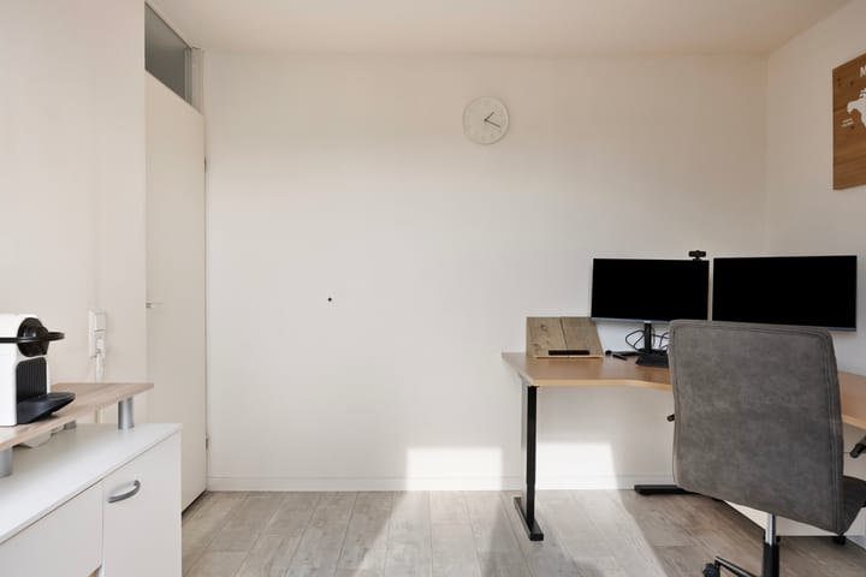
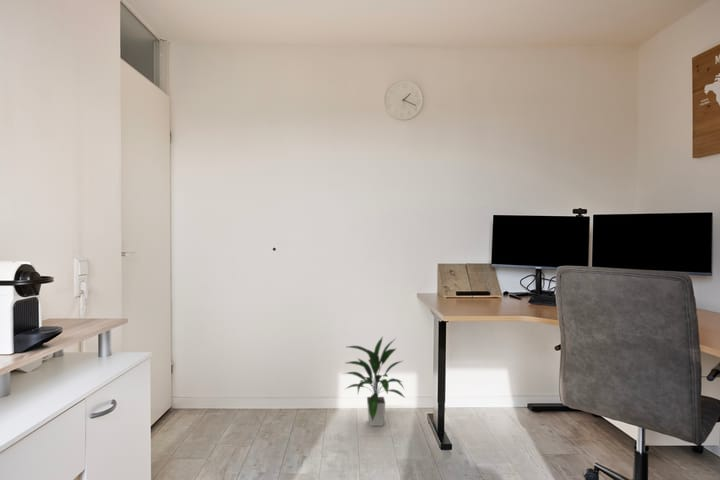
+ indoor plant [341,335,405,427]
